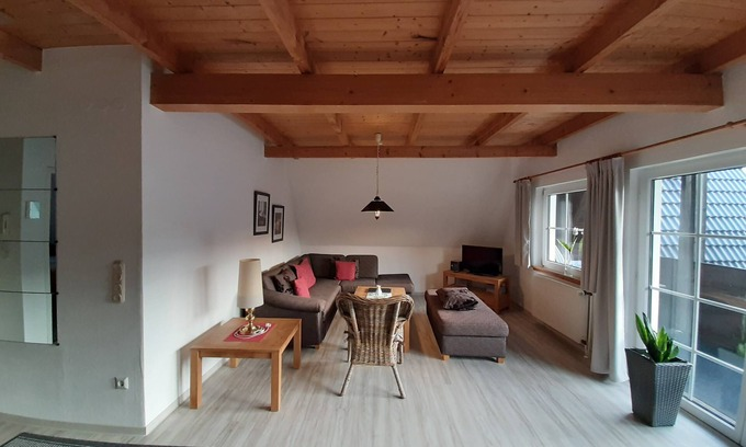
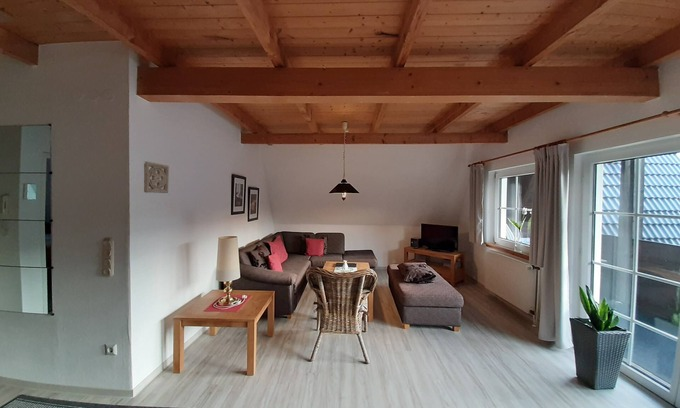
+ wall ornament [143,160,170,194]
